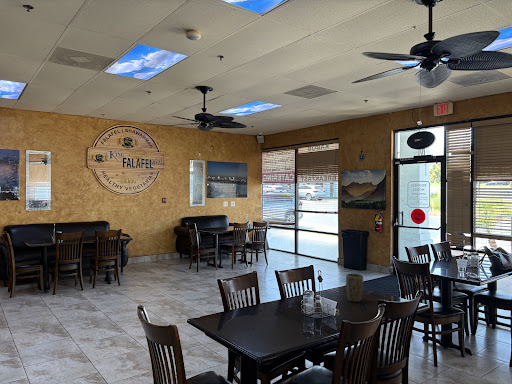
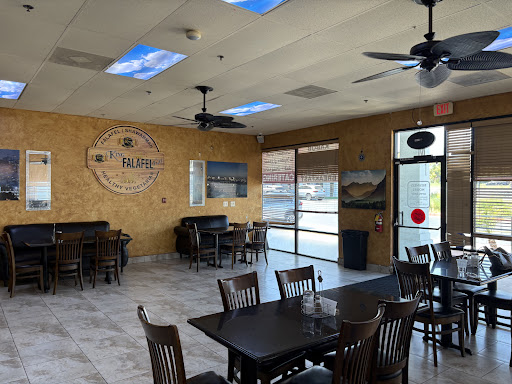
- plant pot [345,272,364,303]
